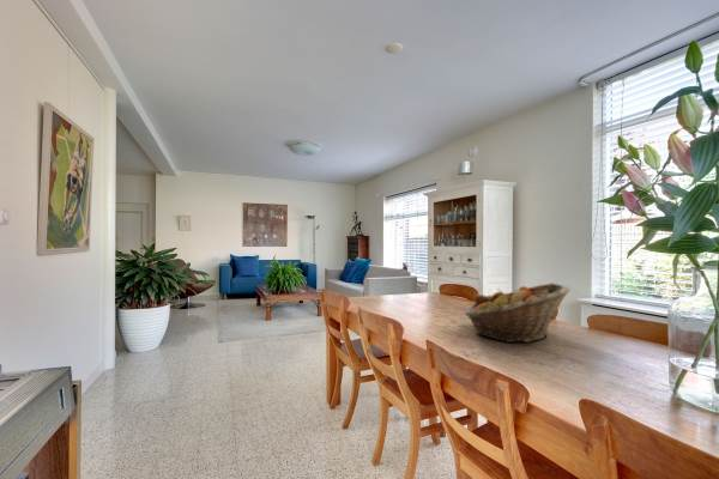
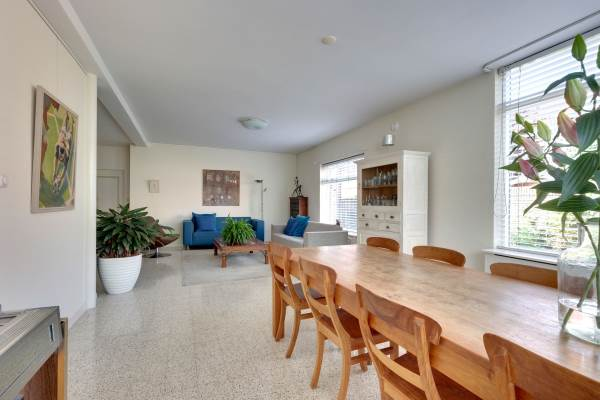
- fruit basket [464,283,572,344]
